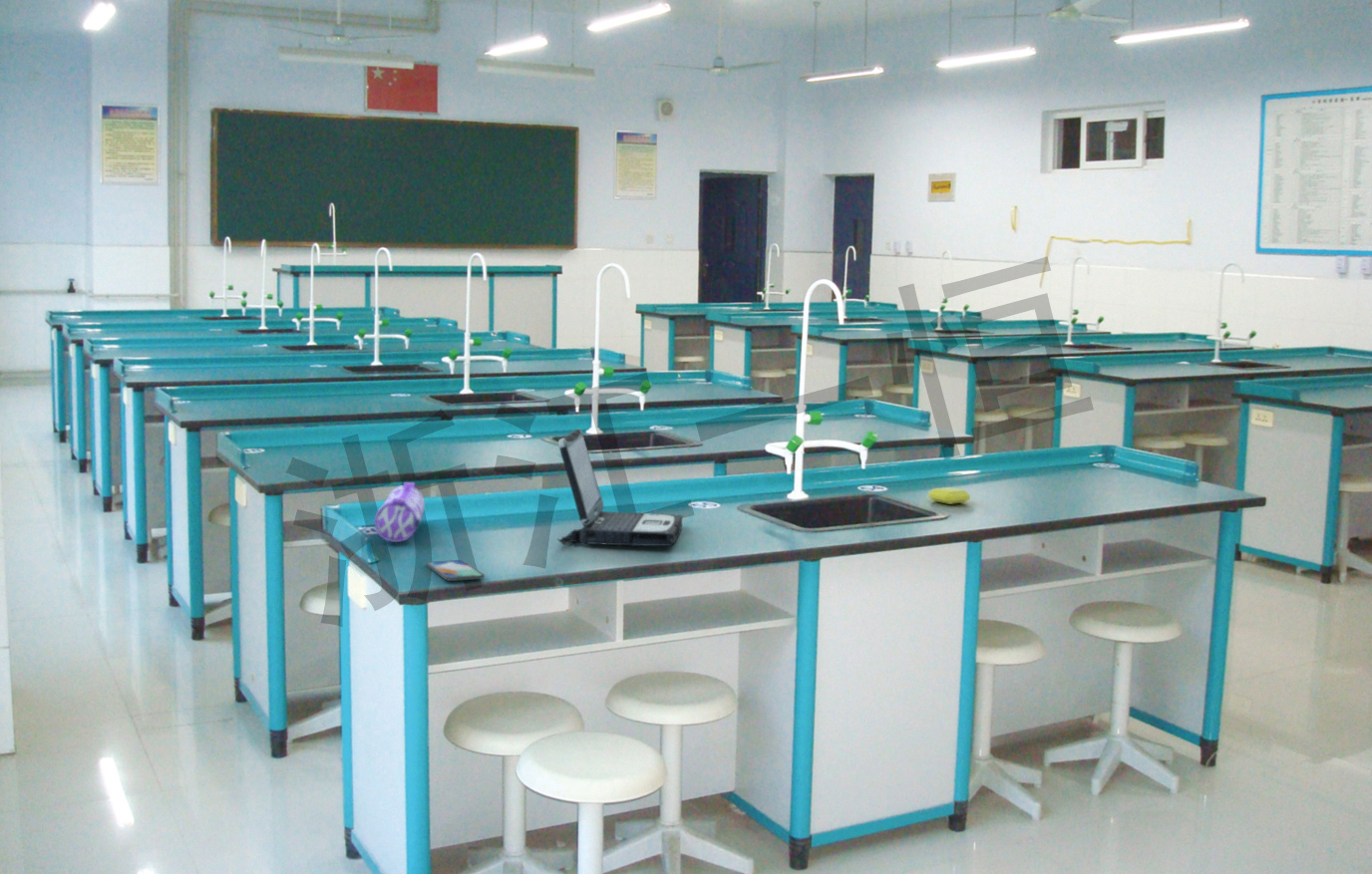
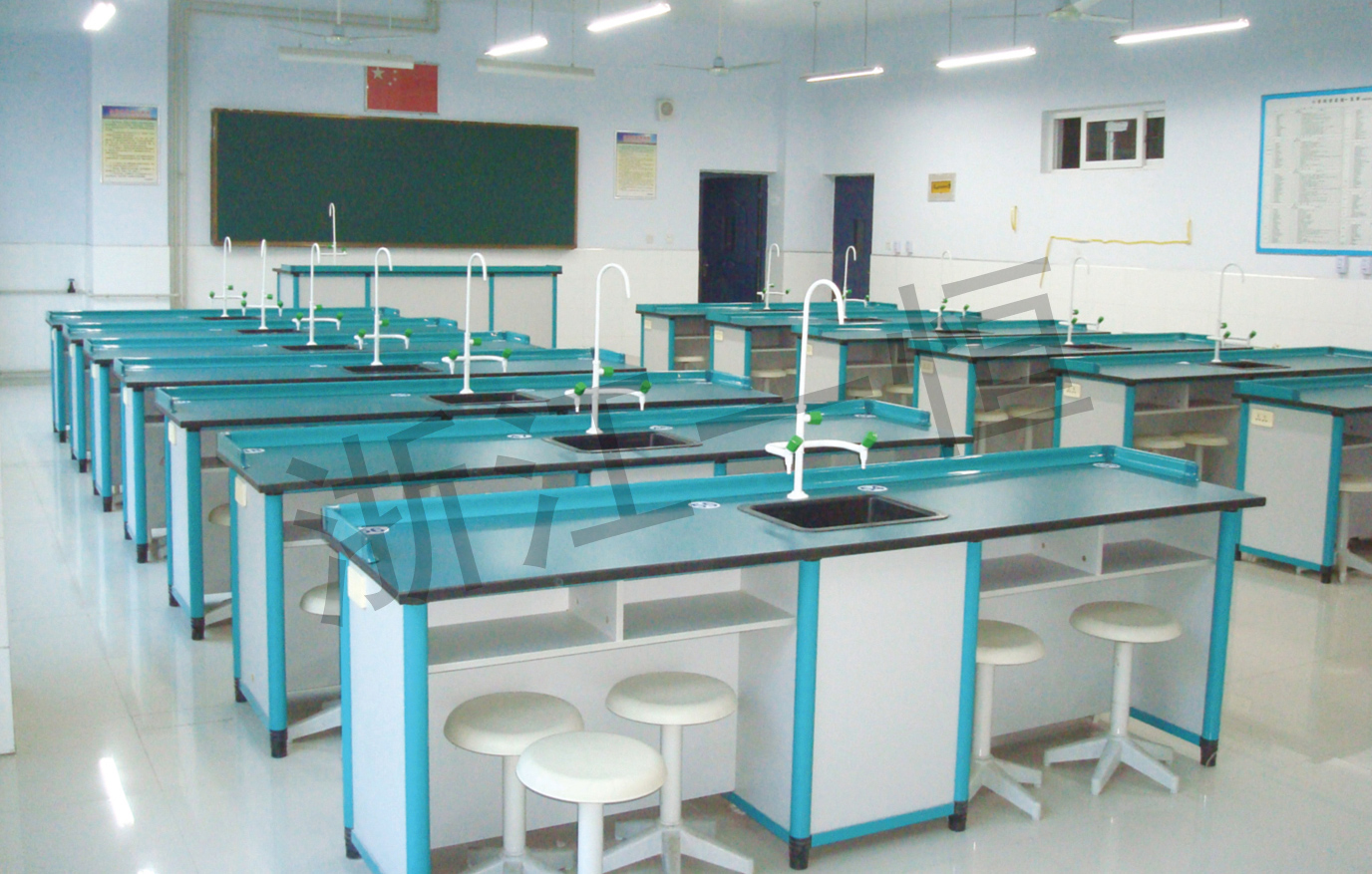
- smartphone [426,559,486,582]
- laptop [556,428,684,547]
- soap bar [927,486,971,505]
- pencil case [374,481,426,543]
